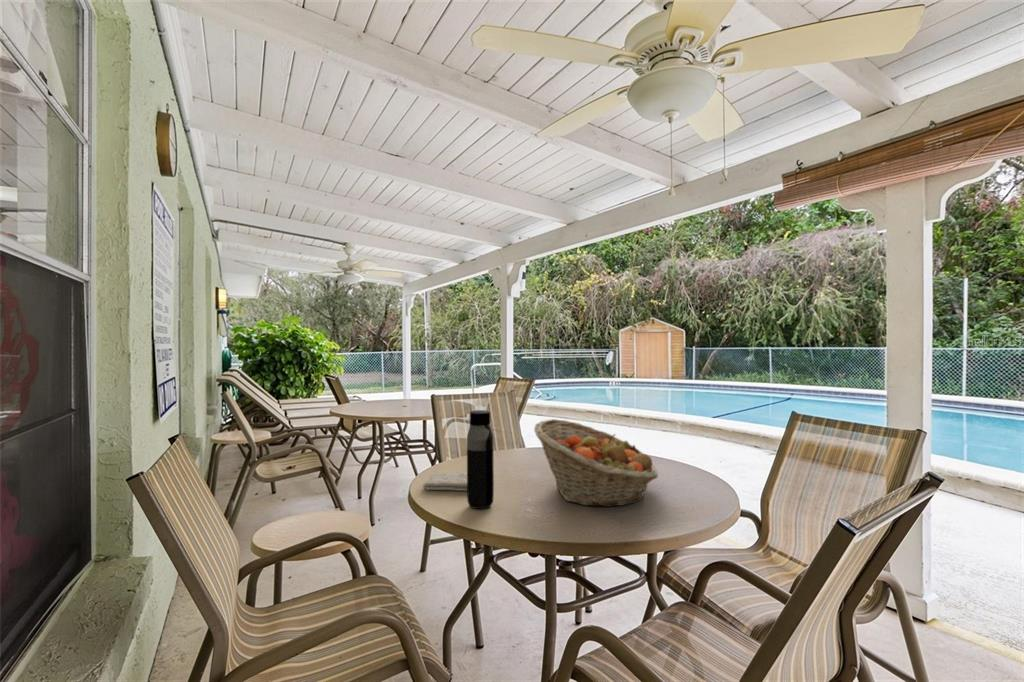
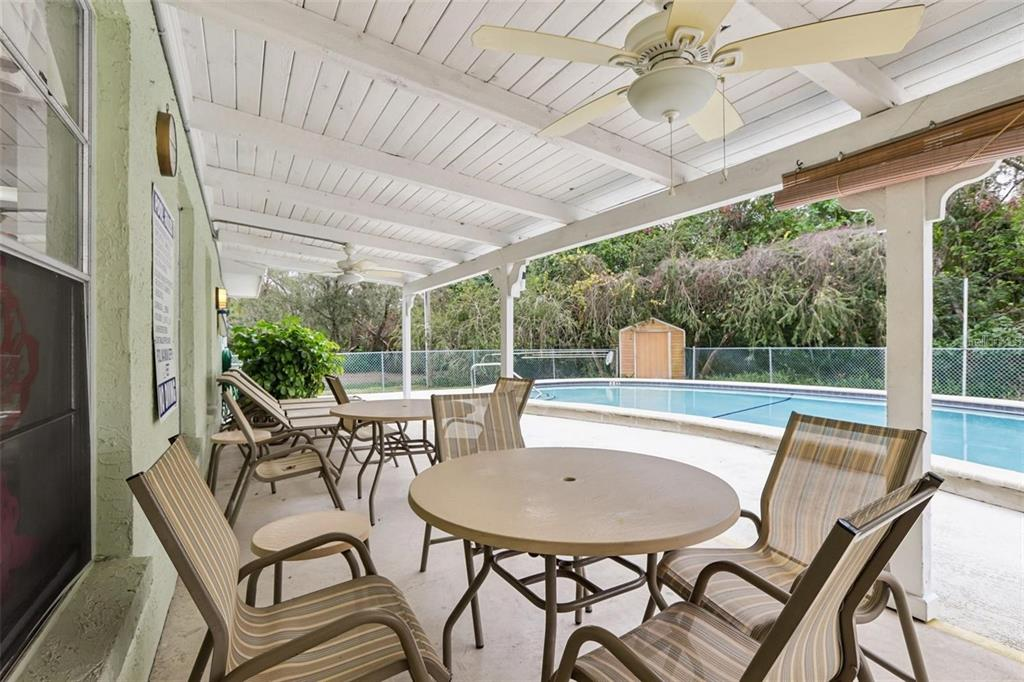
- water bottle [466,409,495,510]
- washcloth [422,472,467,492]
- fruit basket [533,418,659,507]
